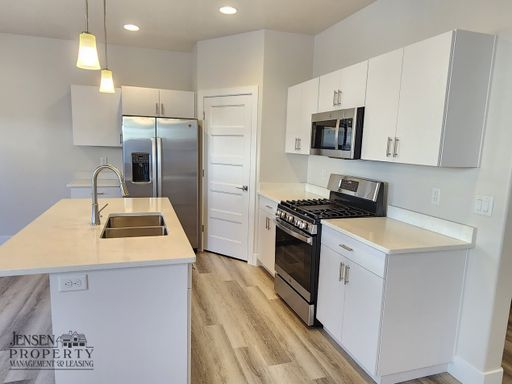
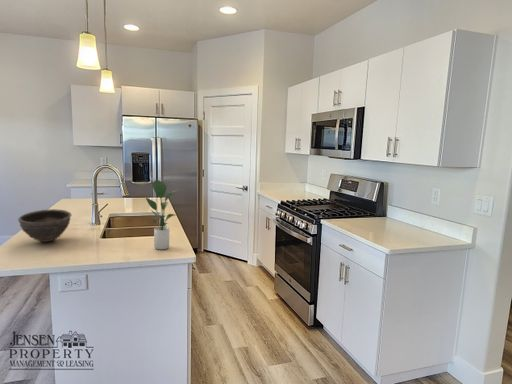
+ potted plant [145,179,180,251]
+ bowl [17,208,72,243]
